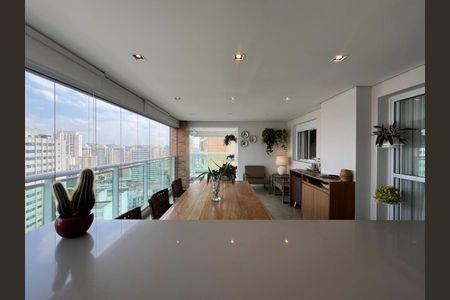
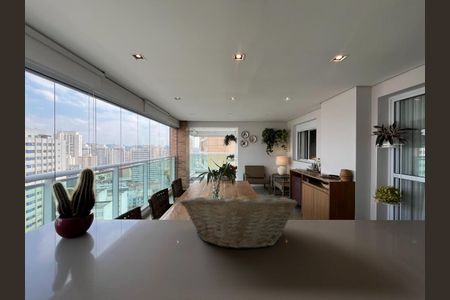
+ fruit basket [179,191,298,250]
